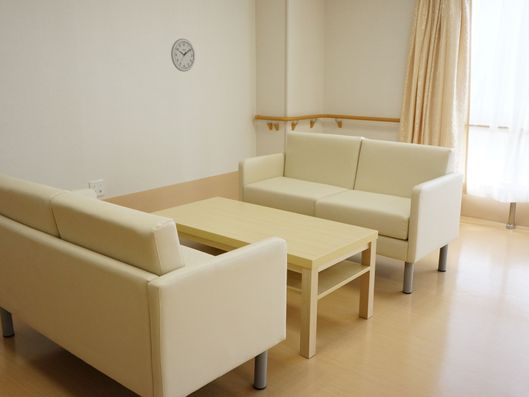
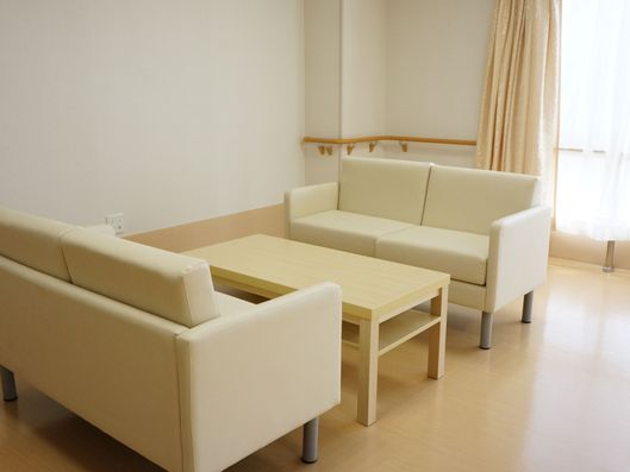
- wall clock [170,38,196,73]
